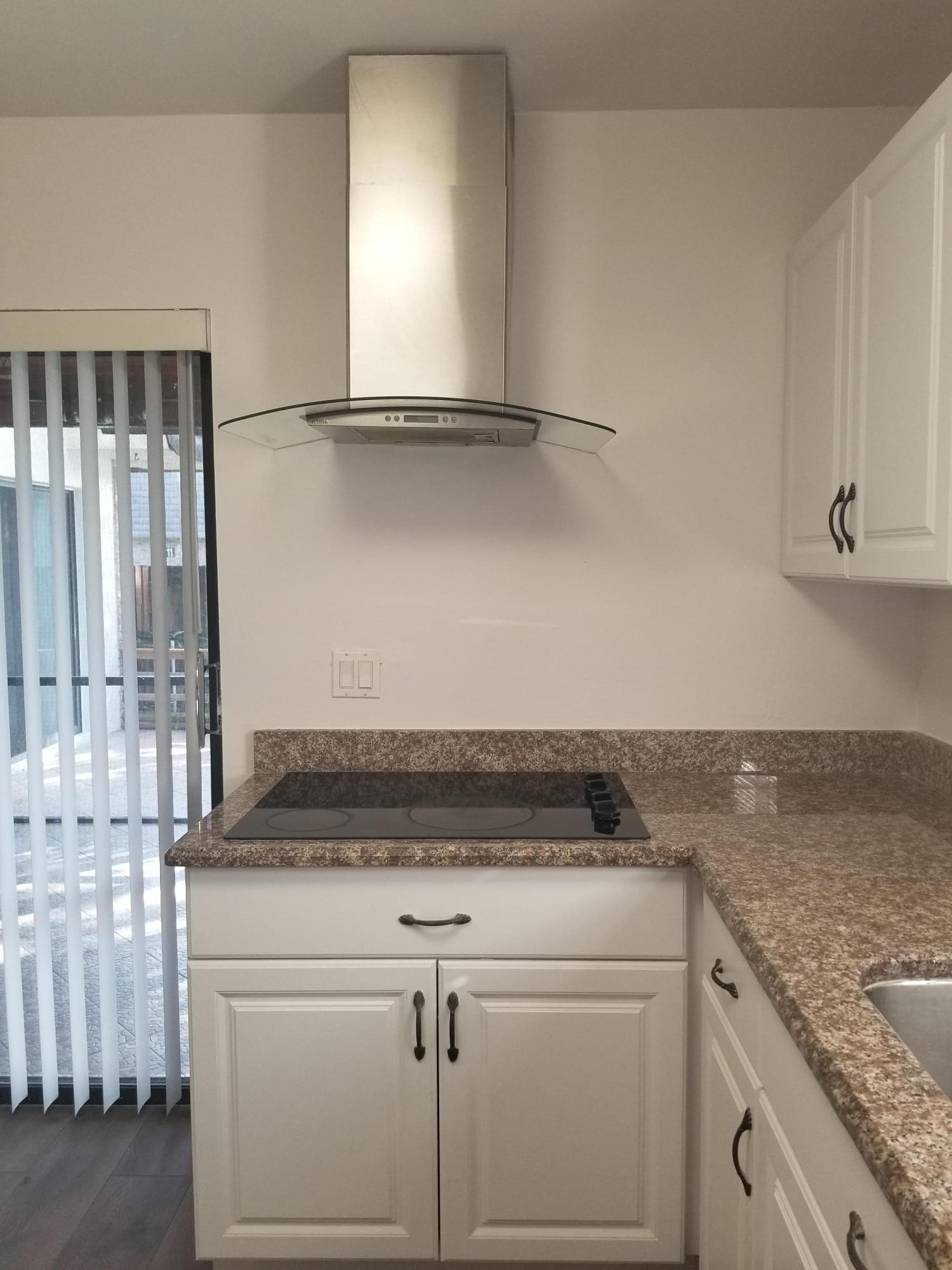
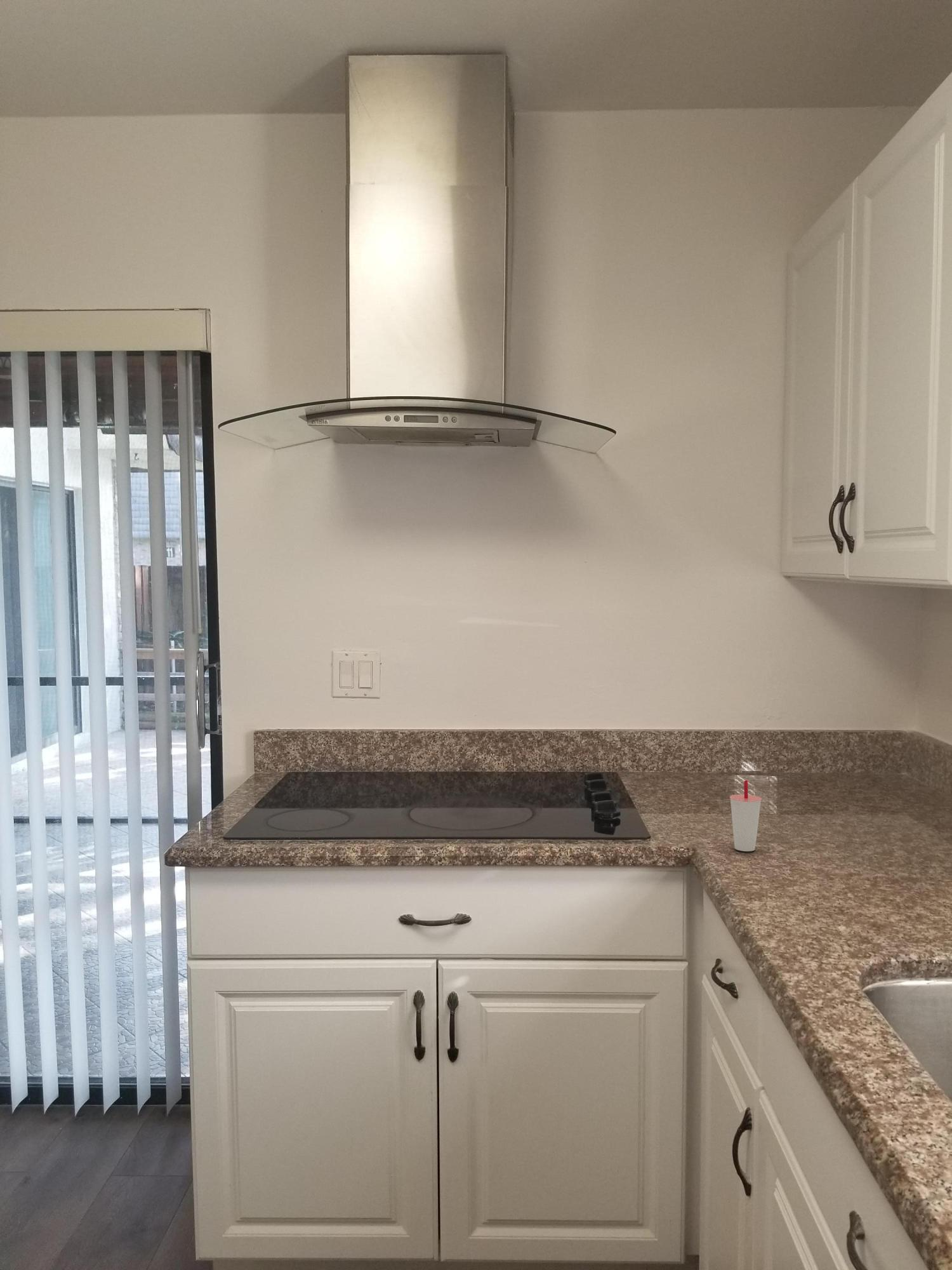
+ cup [729,780,762,852]
